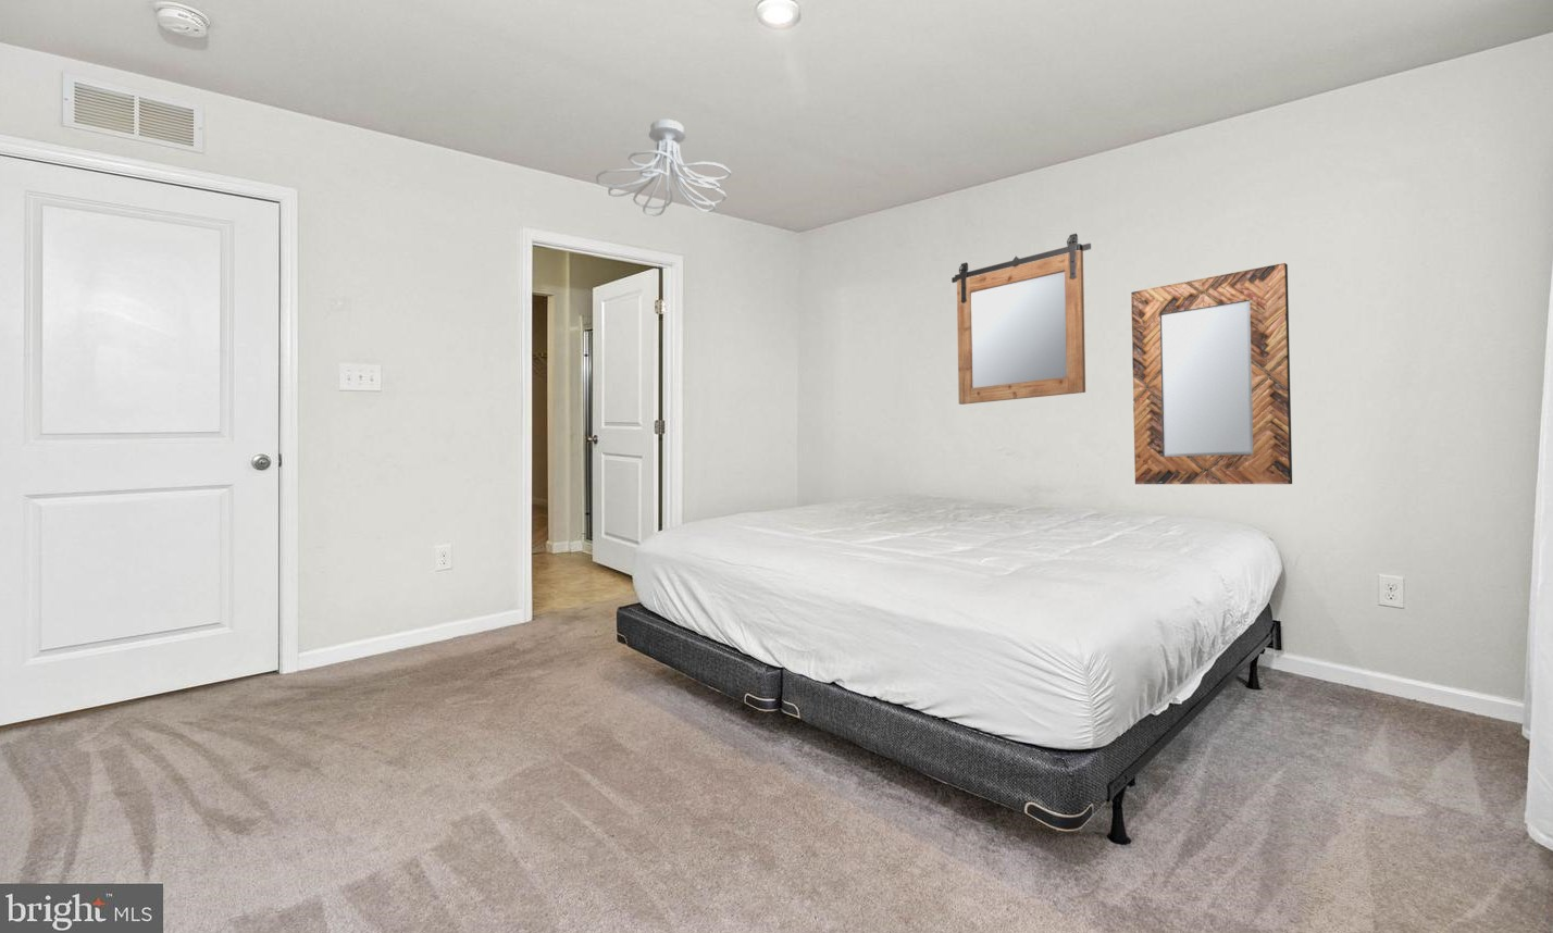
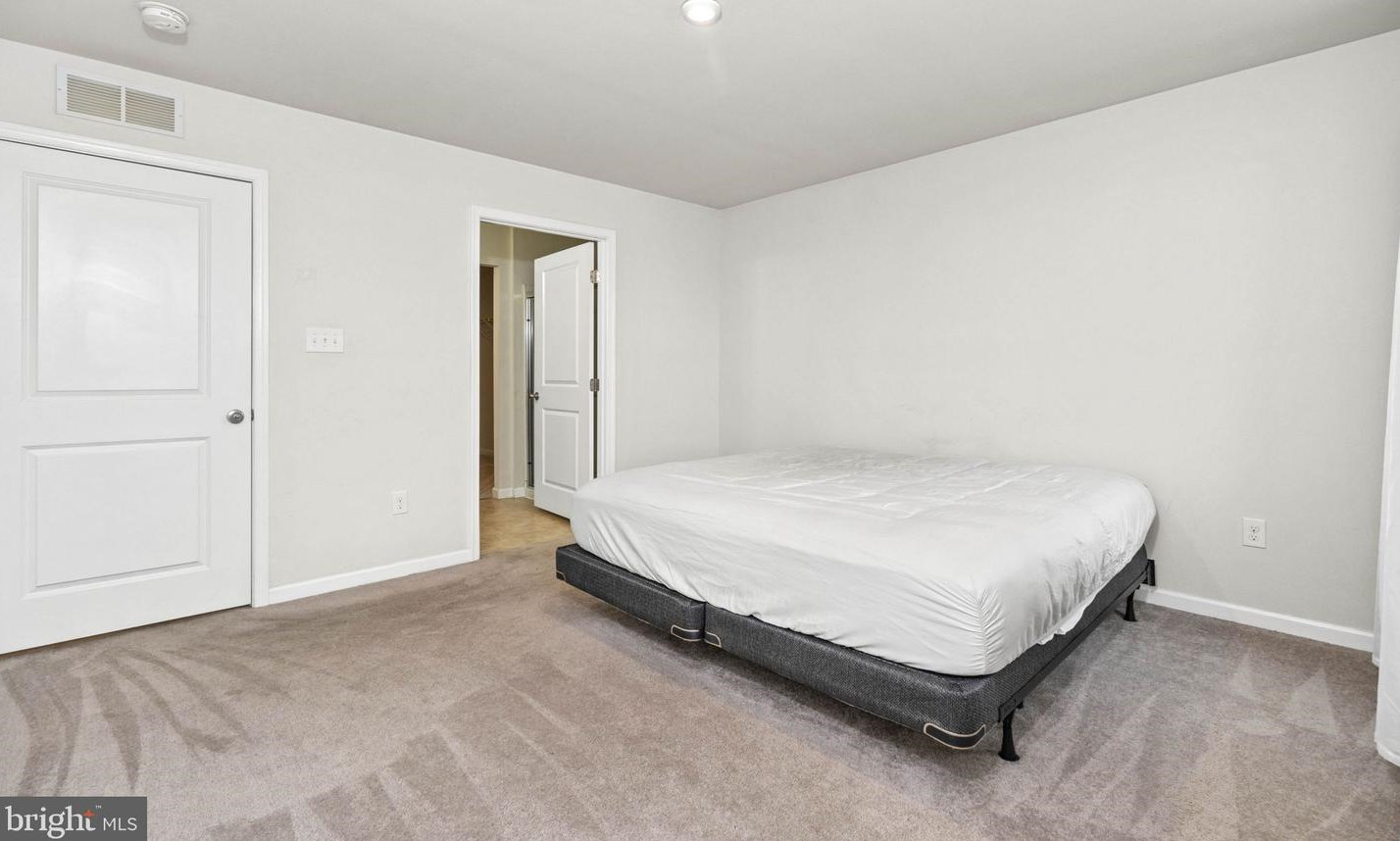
- mirror [951,233,1092,406]
- home mirror [1130,262,1293,485]
- ceiling light fixture [595,119,732,217]
